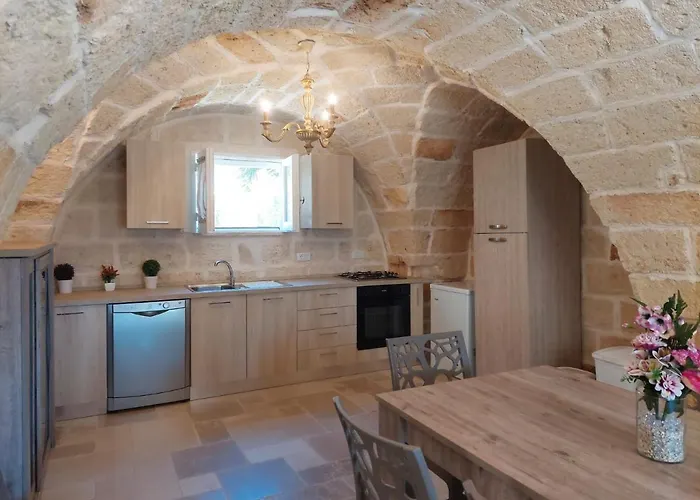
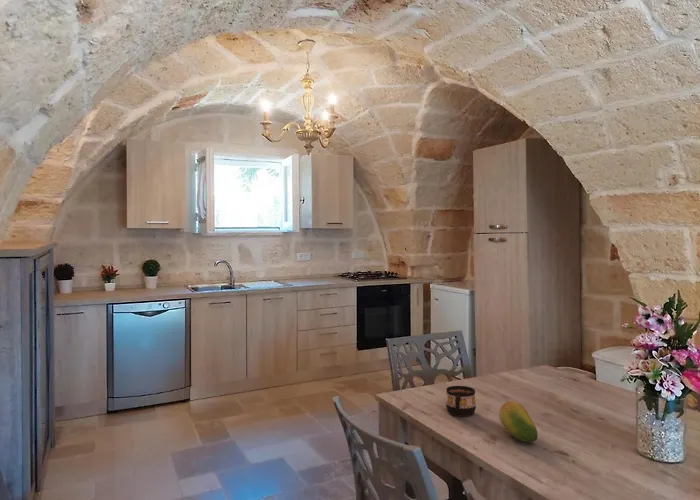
+ fruit [498,400,539,443]
+ cup [445,385,477,417]
